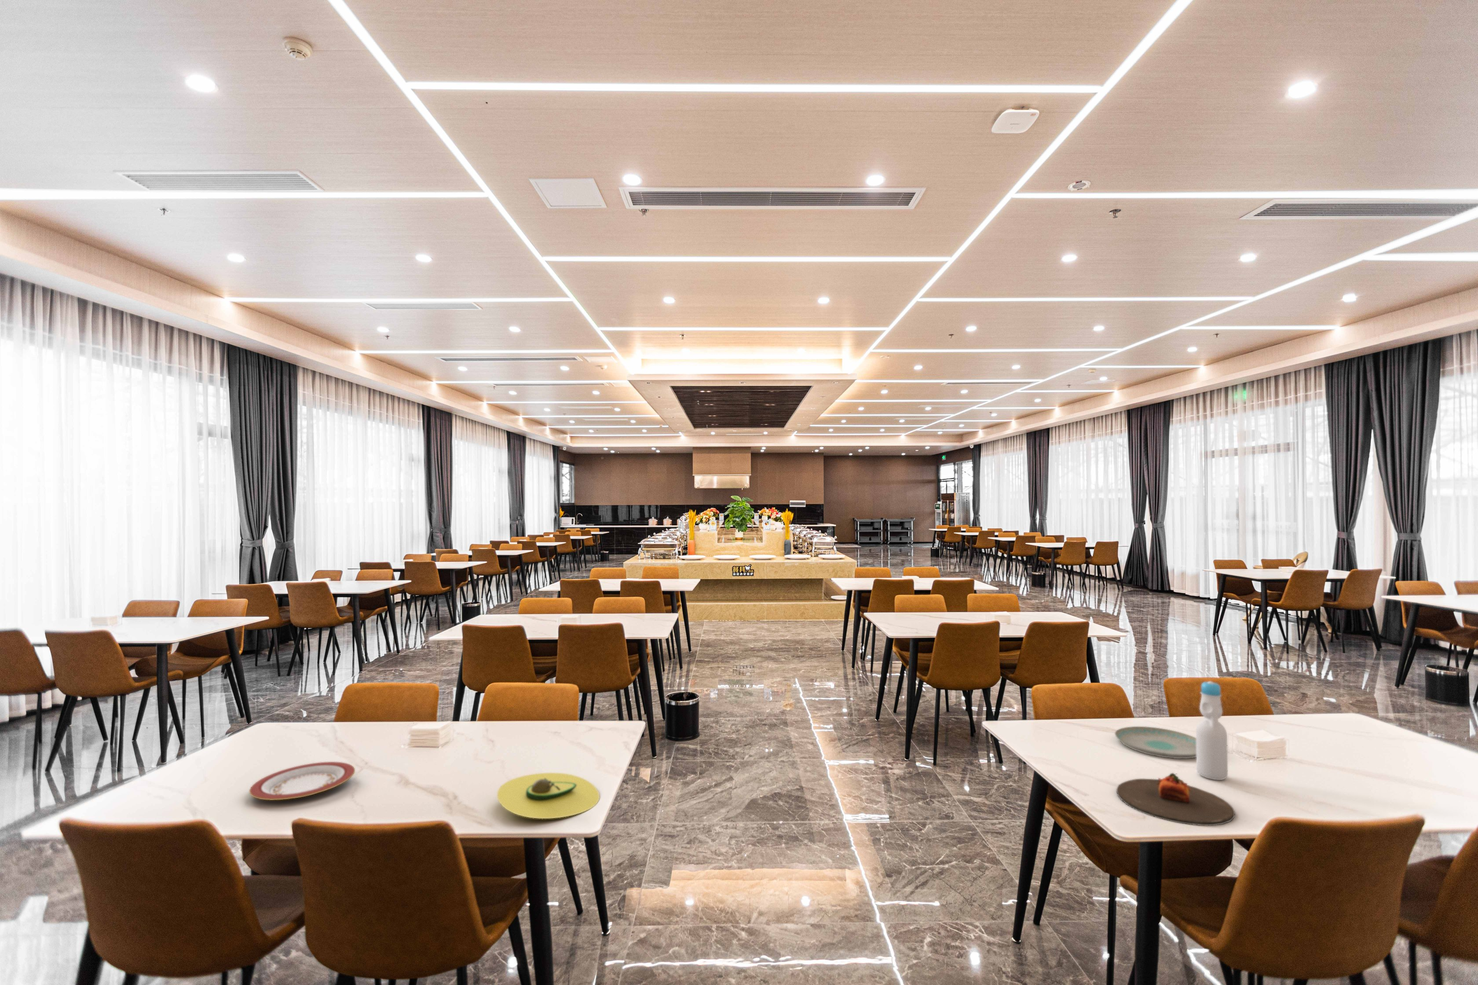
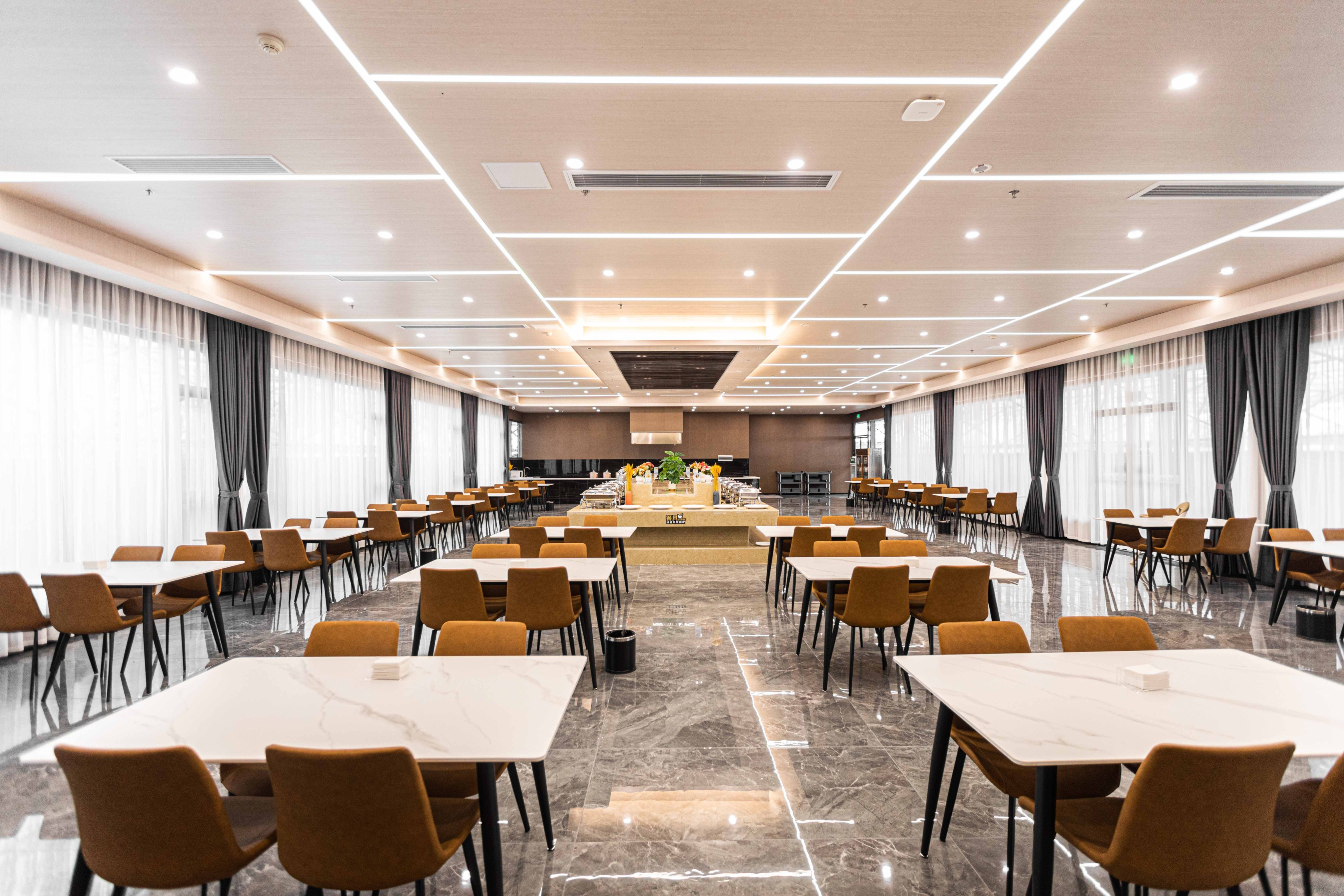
- plate [1116,773,1235,826]
- bottle [1195,680,1228,781]
- plate [1115,726,1196,759]
- plate [249,761,355,800]
- avocado [497,772,600,819]
